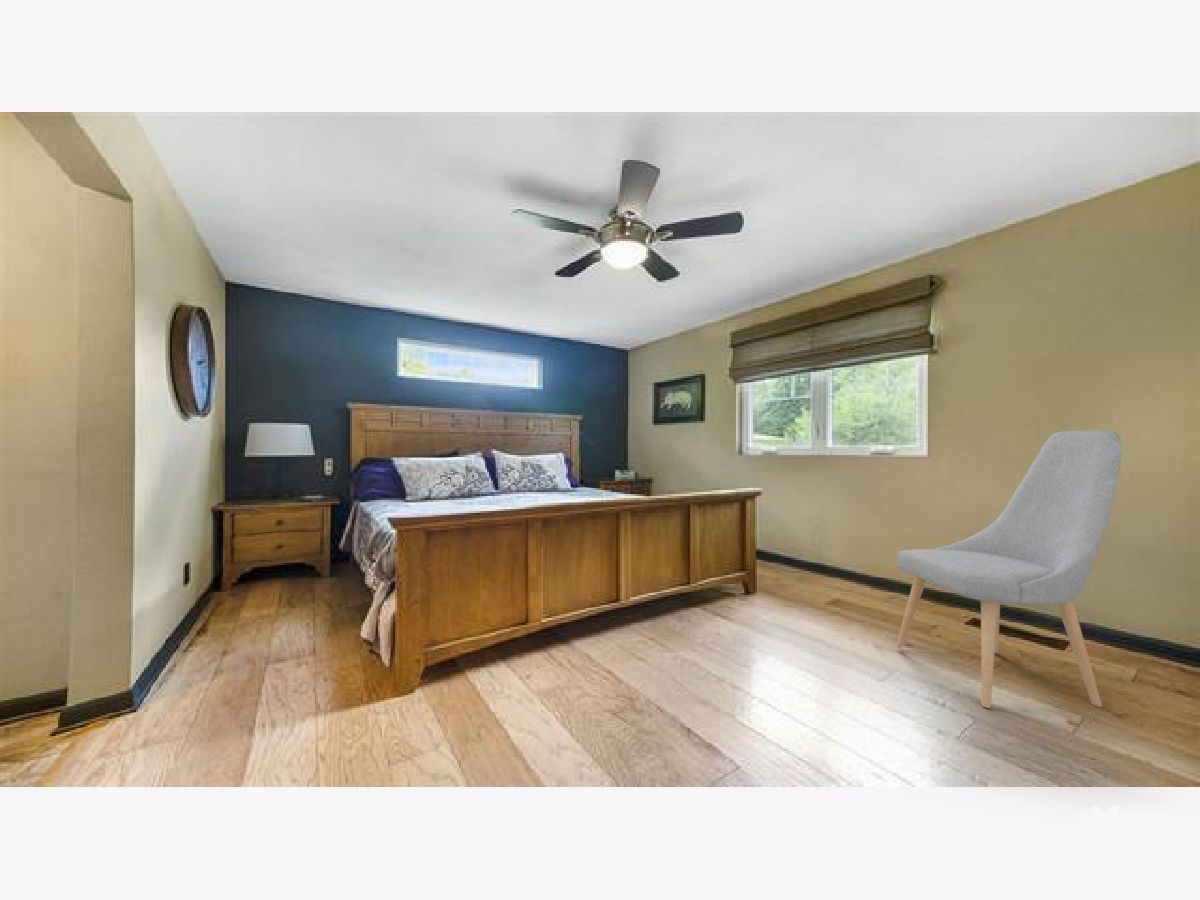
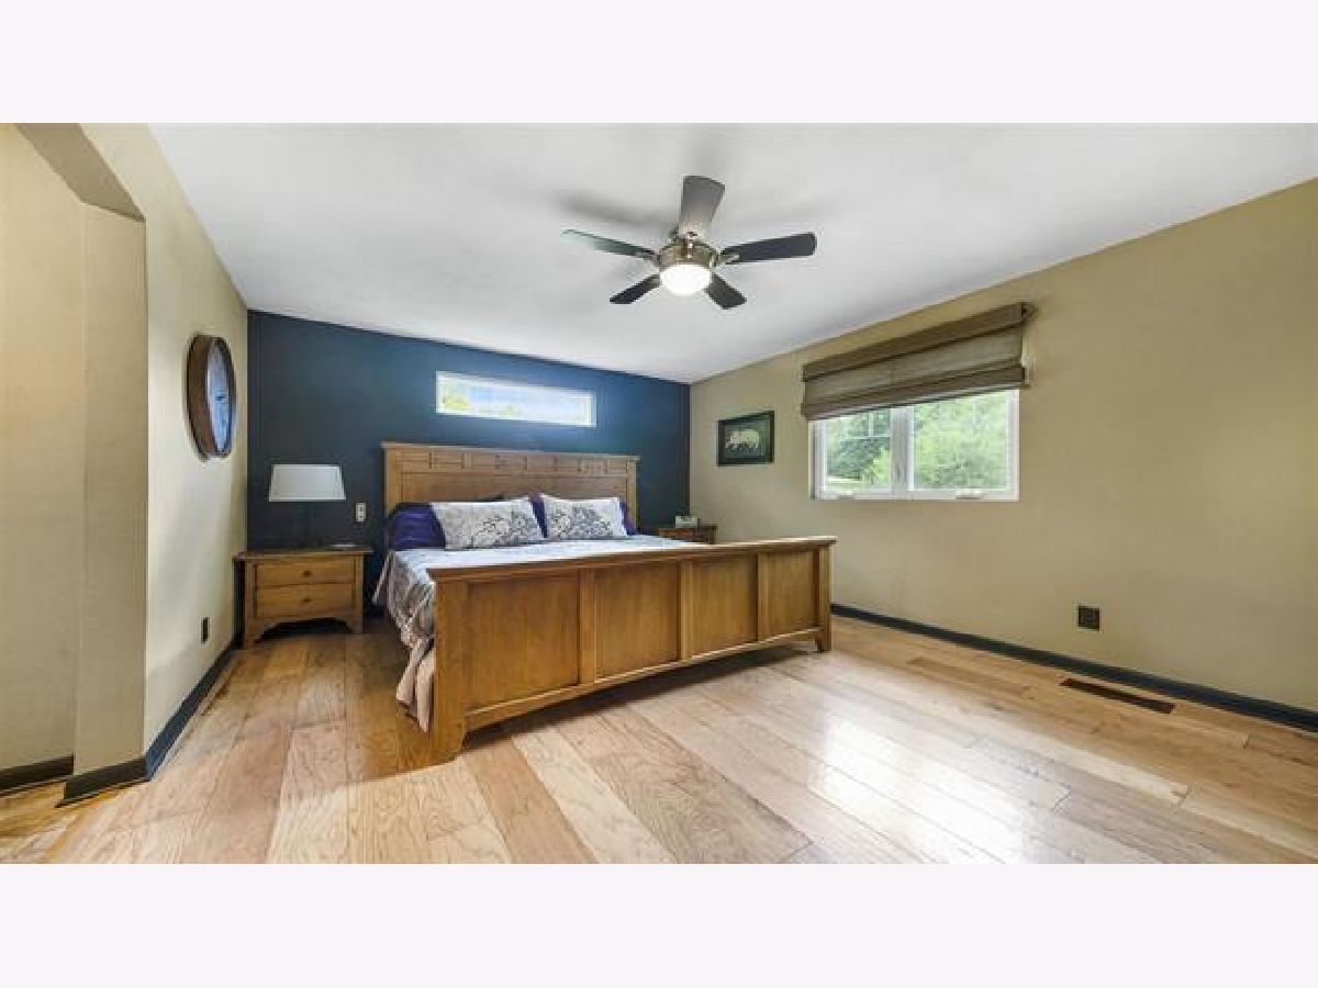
- chair [895,429,1123,709]
